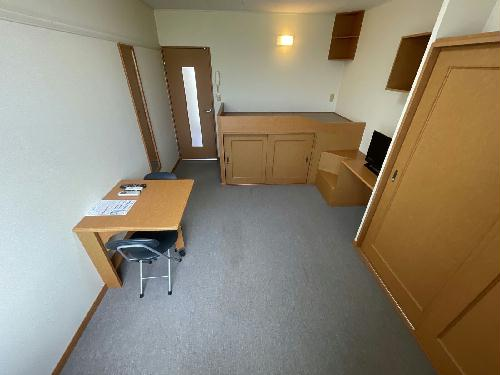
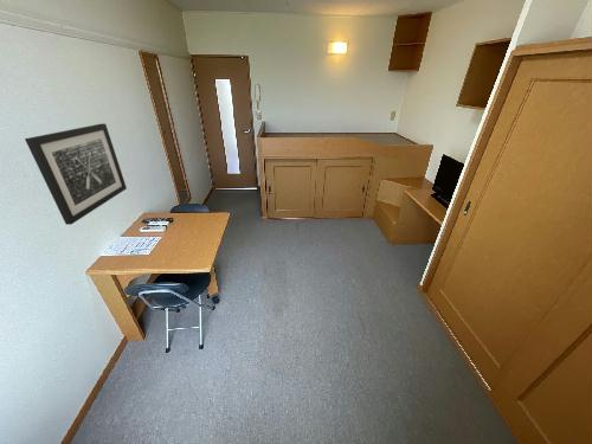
+ wall art [24,123,128,226]
